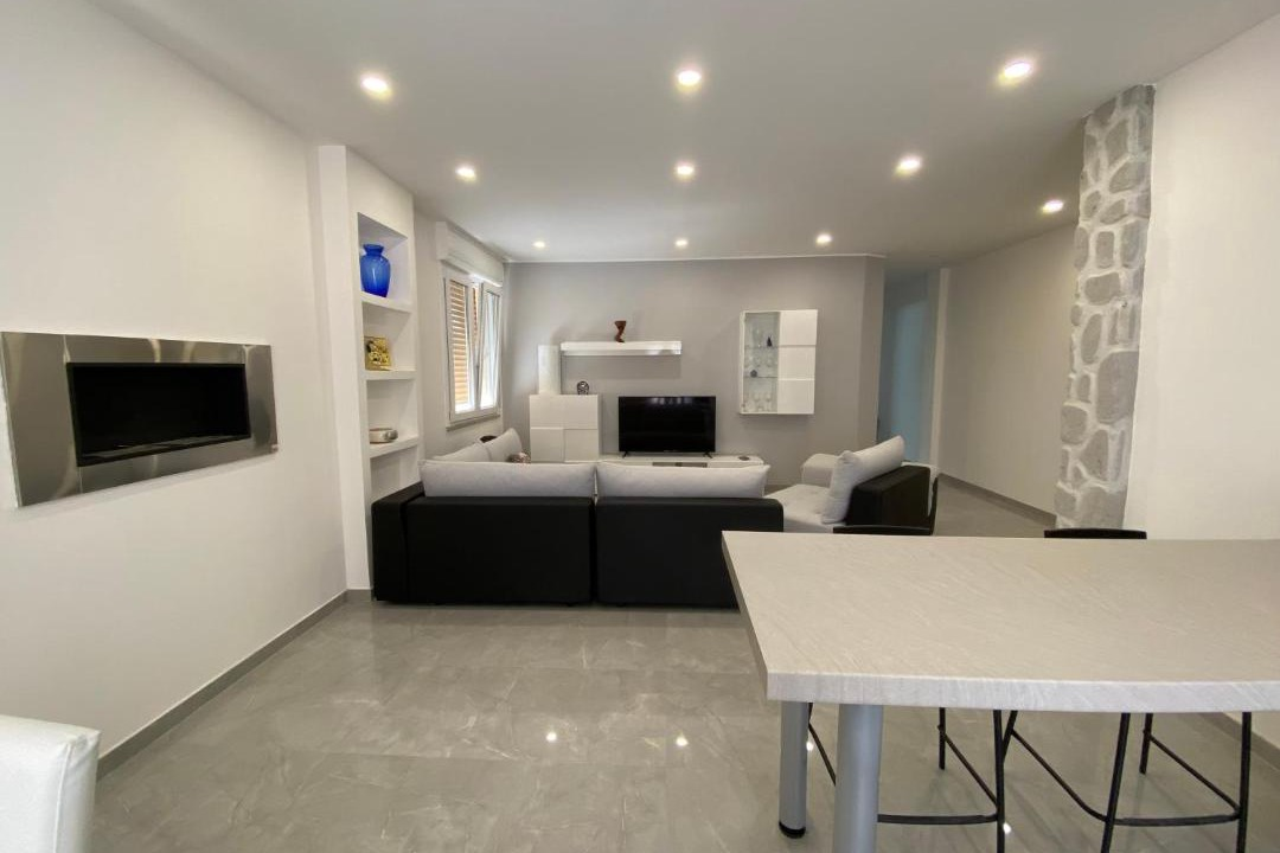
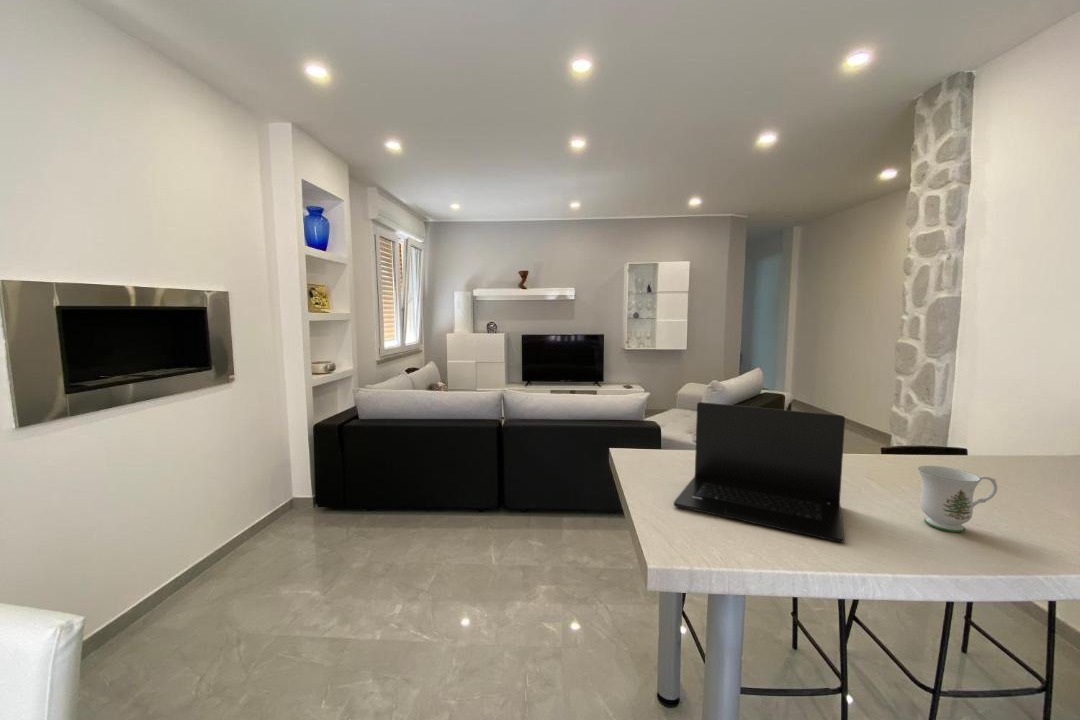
+ mug [917,465,998,533]
+ laptop [673,401,846,543]
